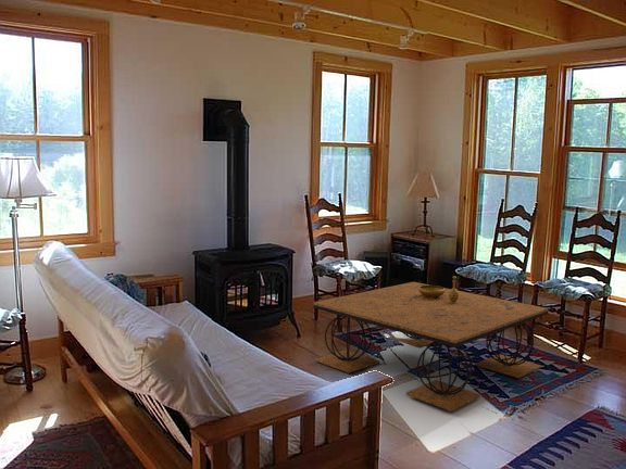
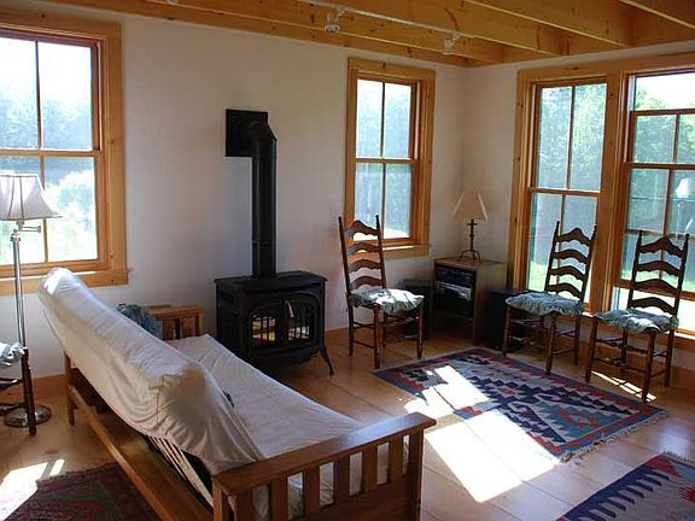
- coffee table [312,281,549,413]
- decorative bowl [418,275,459,303]
